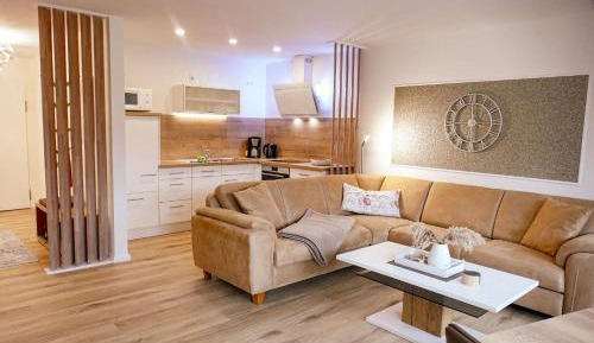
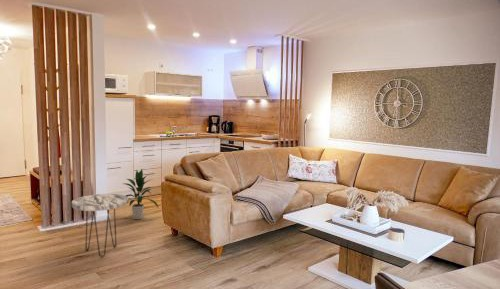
+ side table [71,193,129,258]
+ indoor plant [123,168,159,220]
